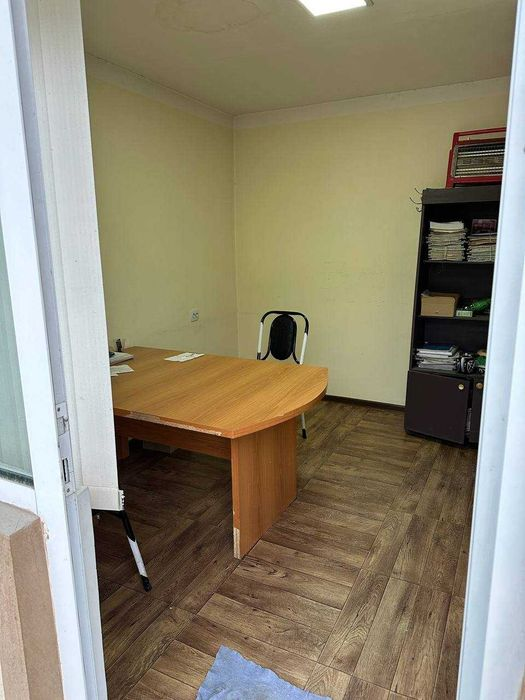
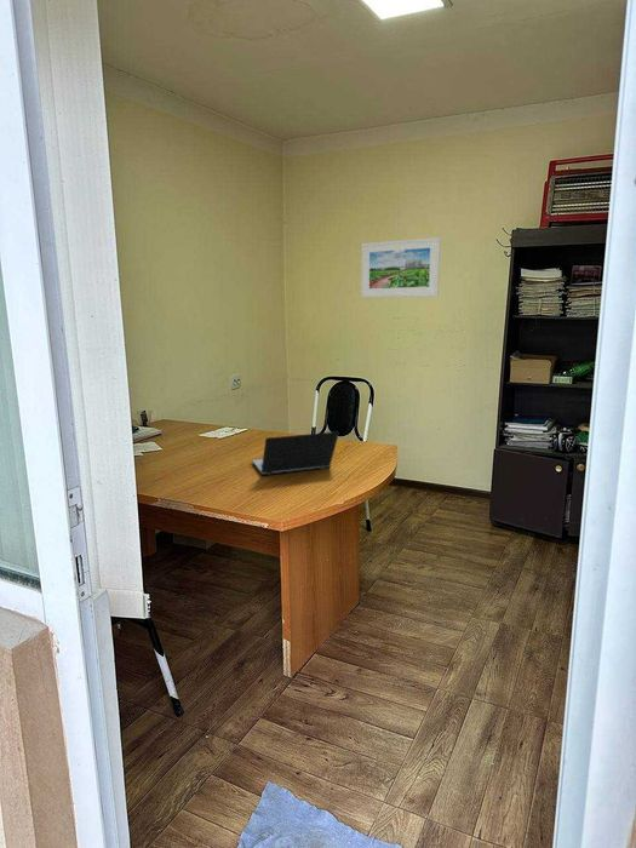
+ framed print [360,236,441,299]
+ laptop [251,430,340,476]
